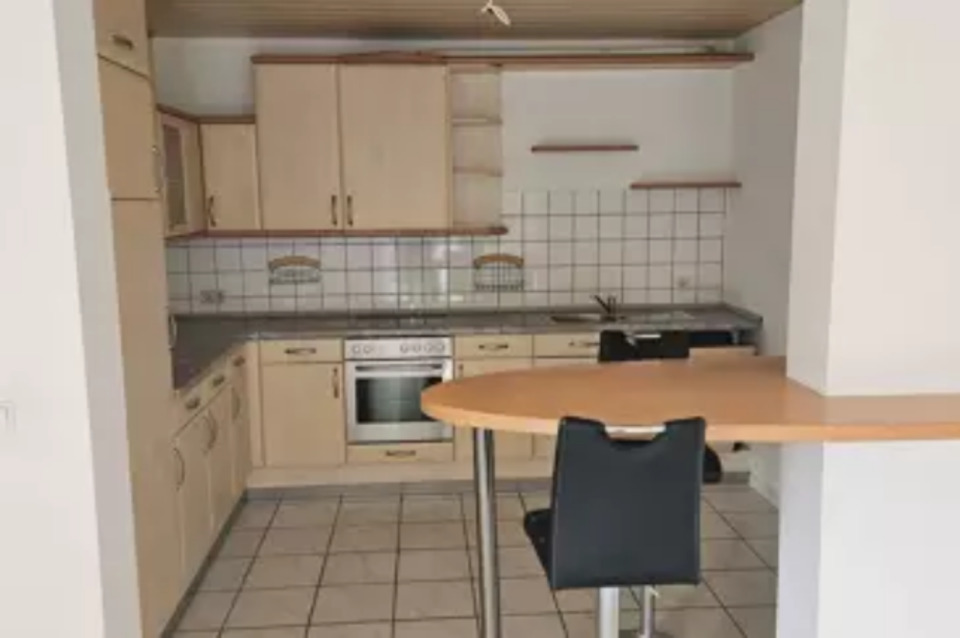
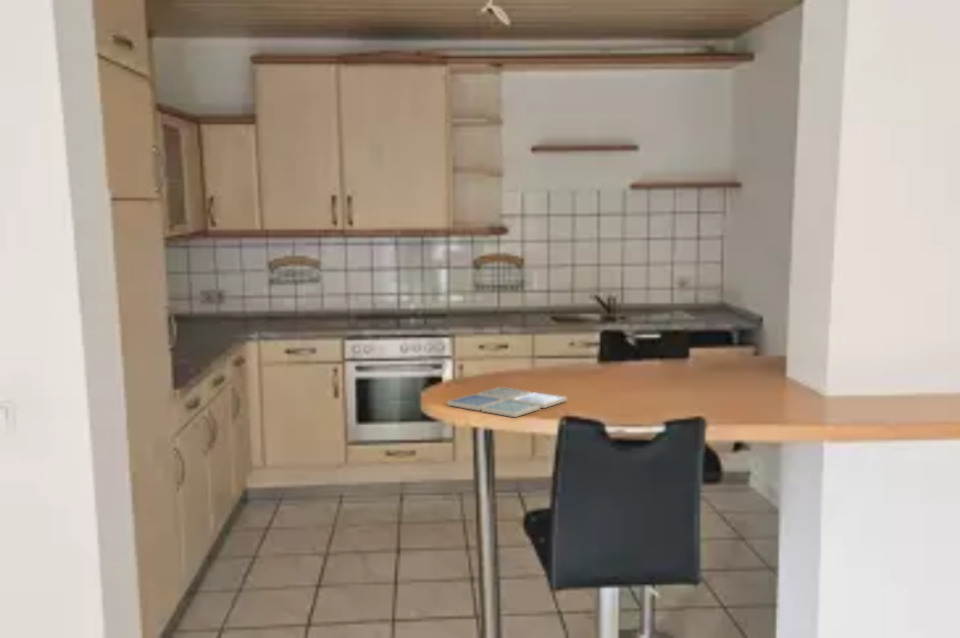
+ drink coaster [446,386,568,418]
